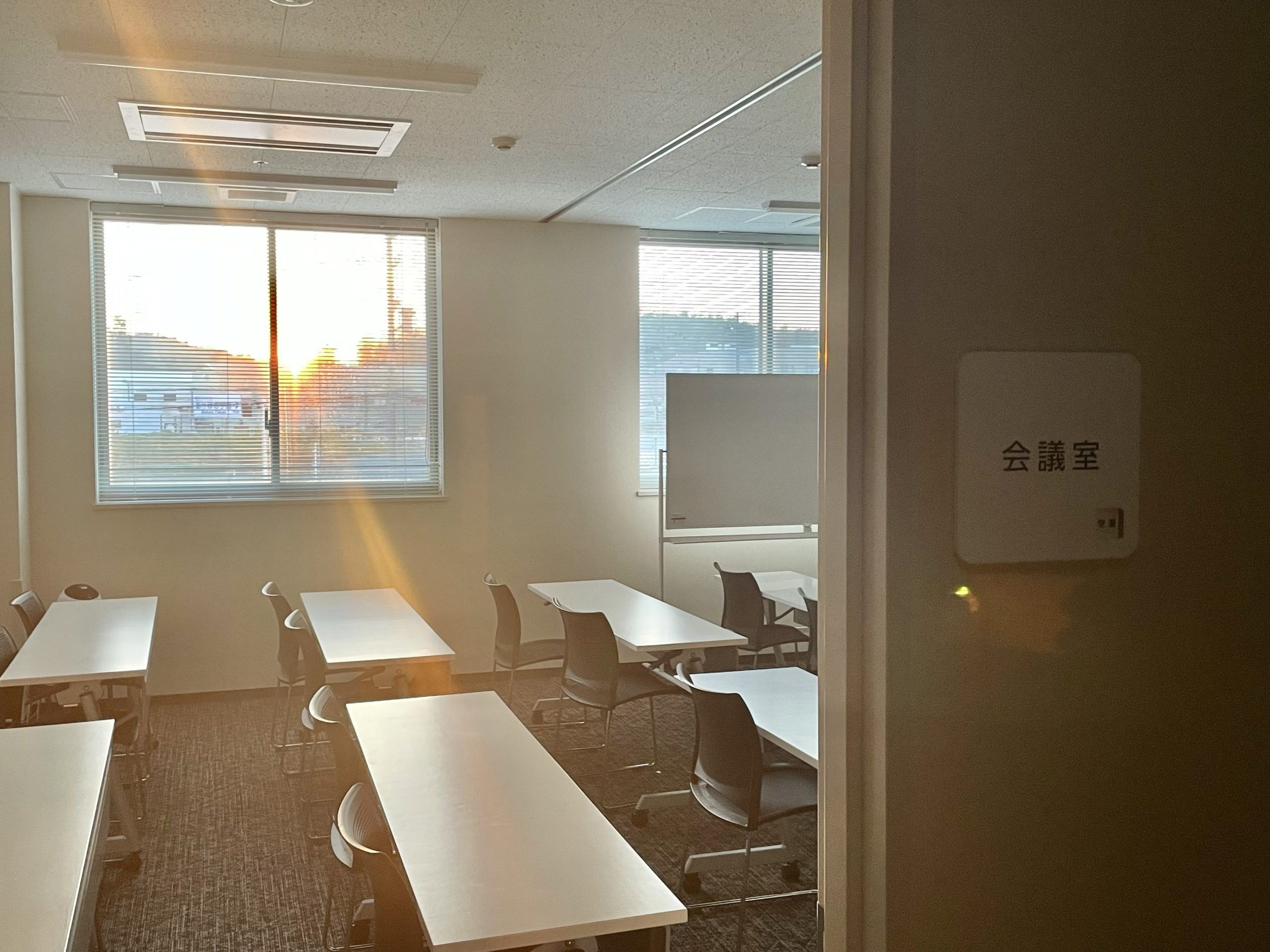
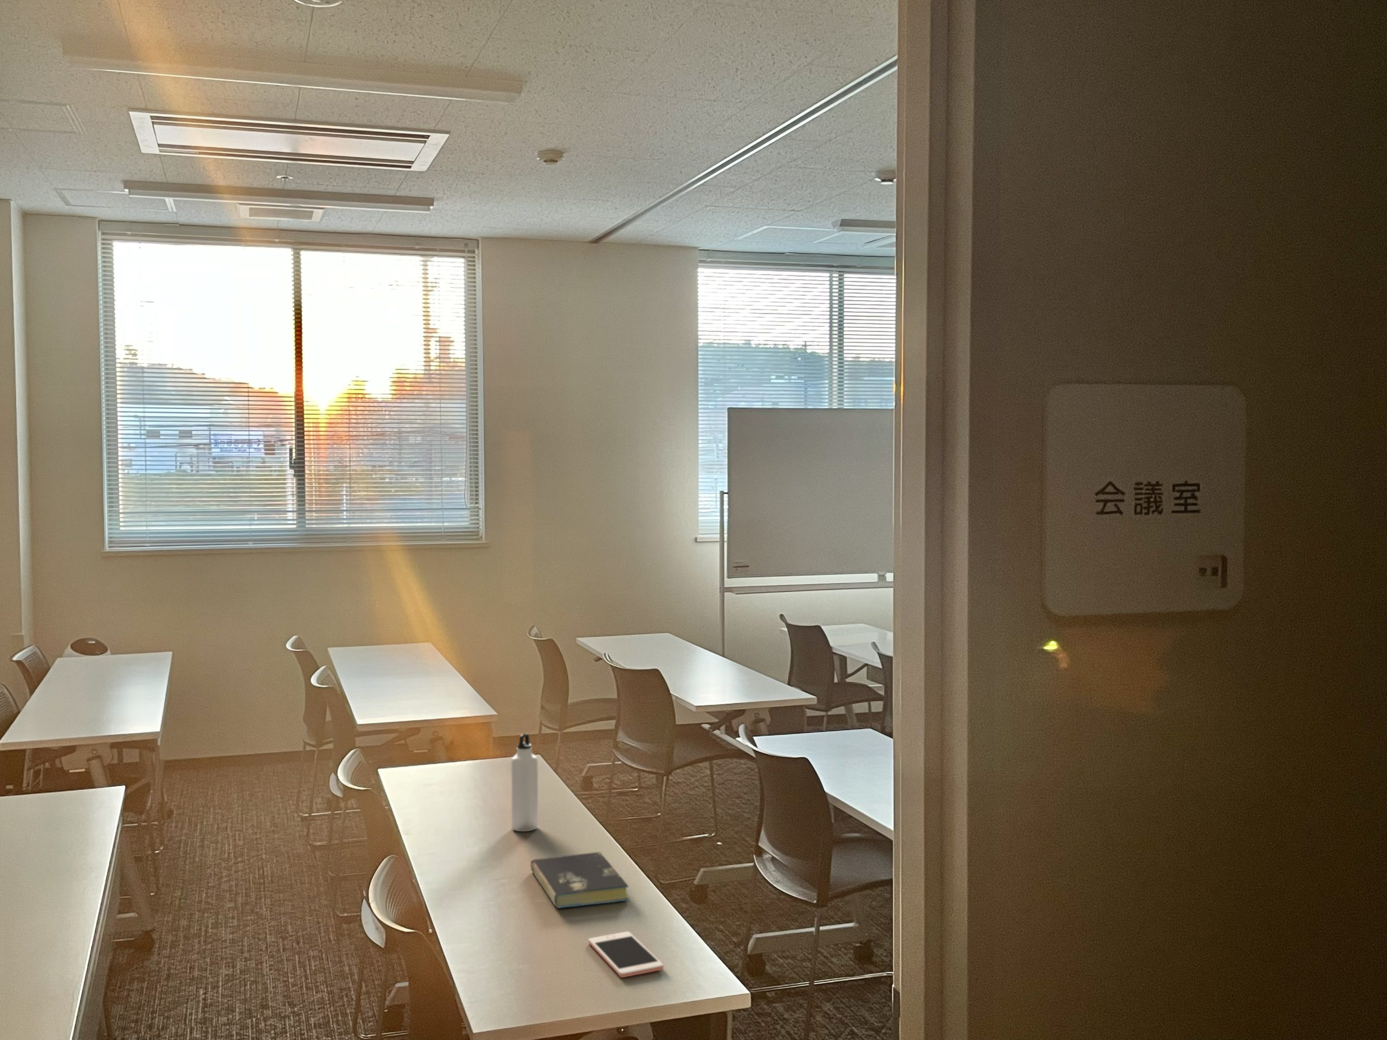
+ book [530,851,629,909]
+ water bottle [510,733,538,832]
+ cell phone [588,931,664,978]
